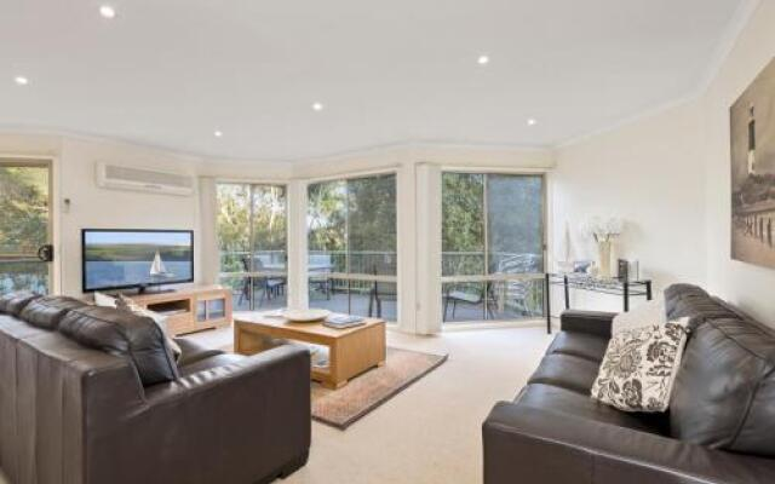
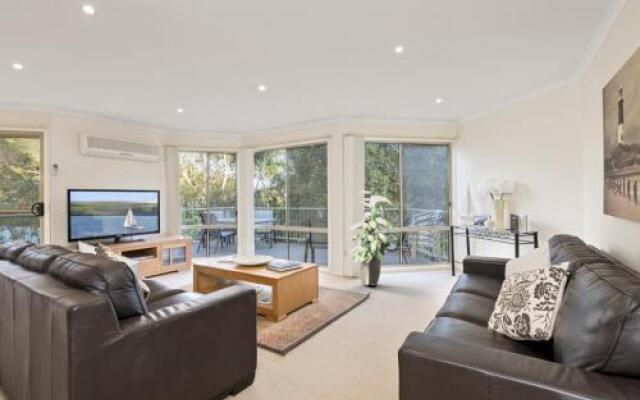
+ indoor plant [347,190,398,286]
